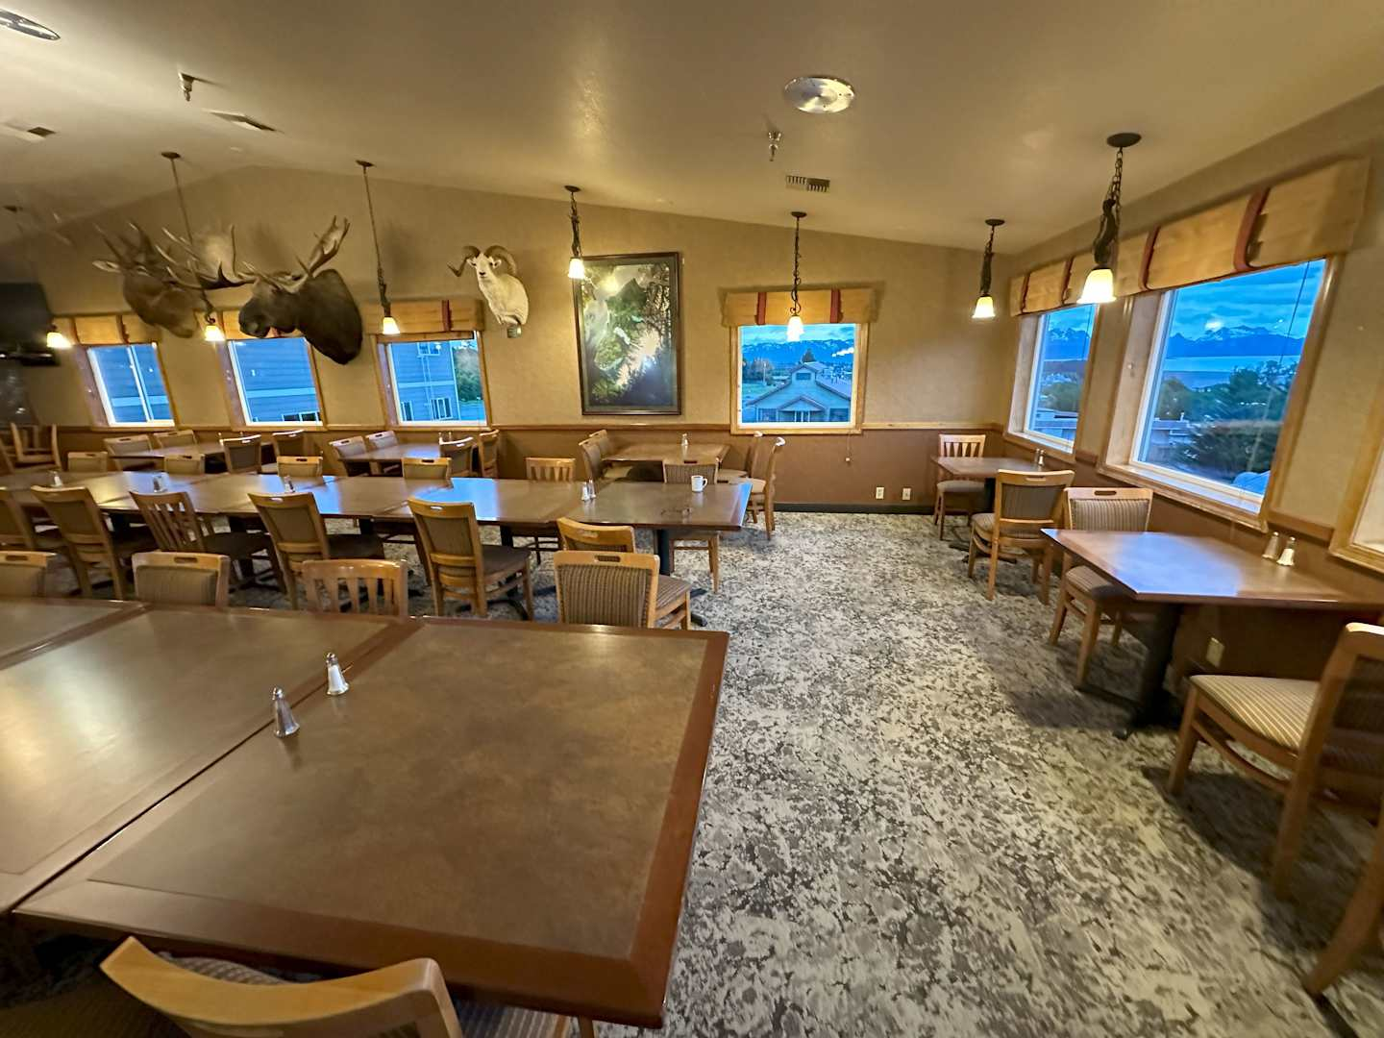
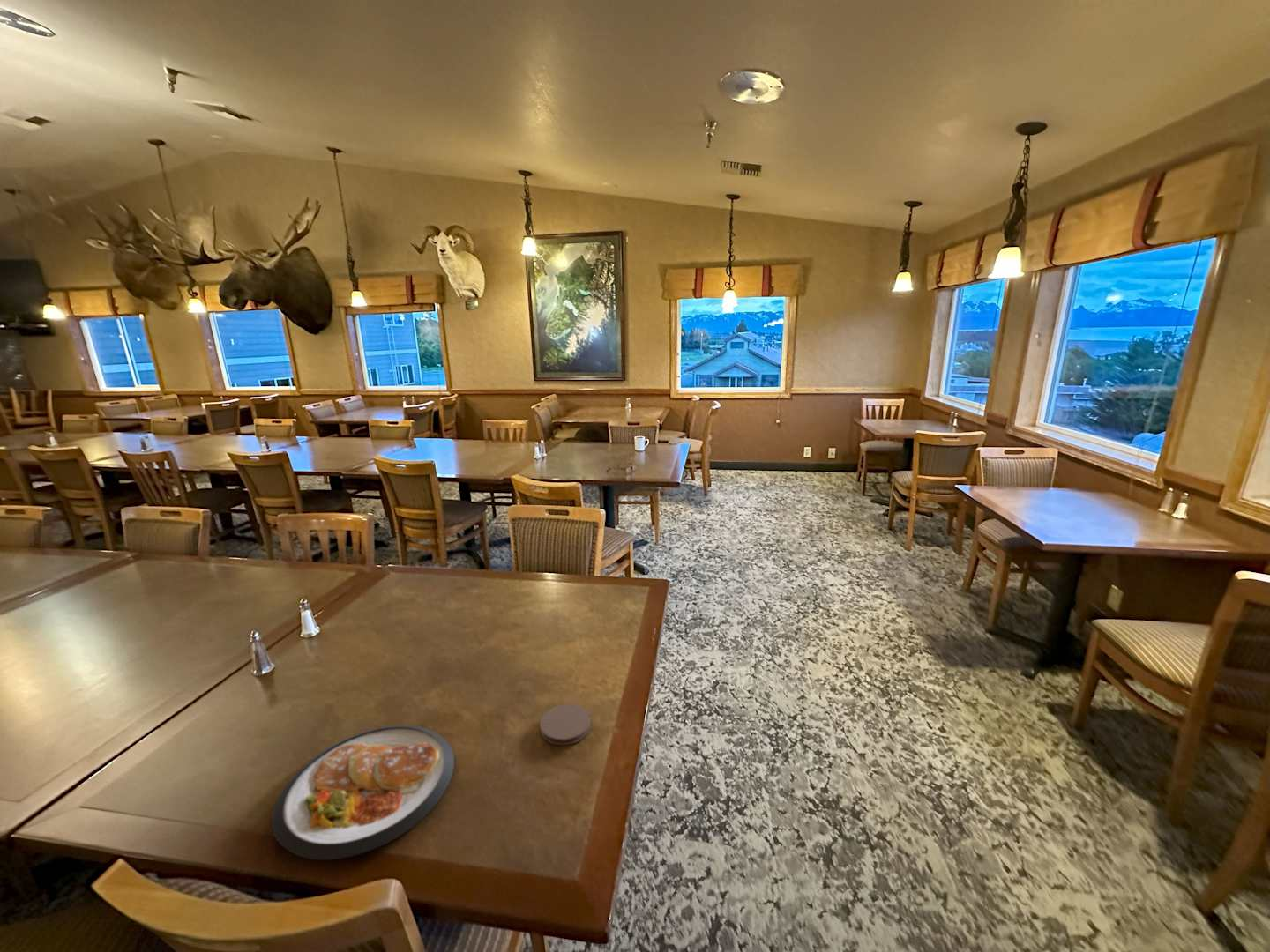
+ dish [271,725,455,861]
+ coaster [539,703,592,746]
